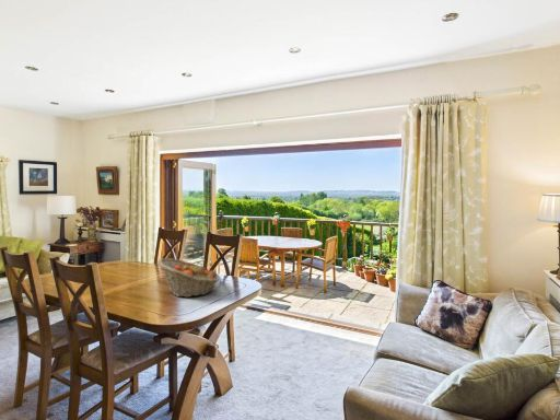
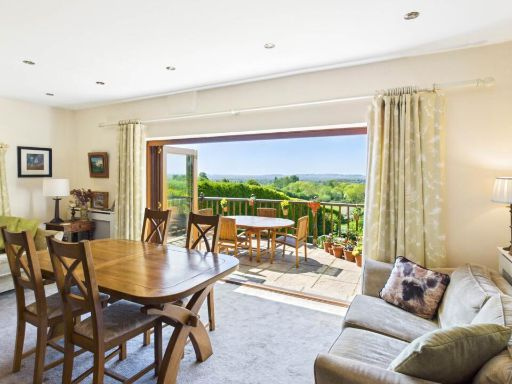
- fruit basket [156,257,220,299]
